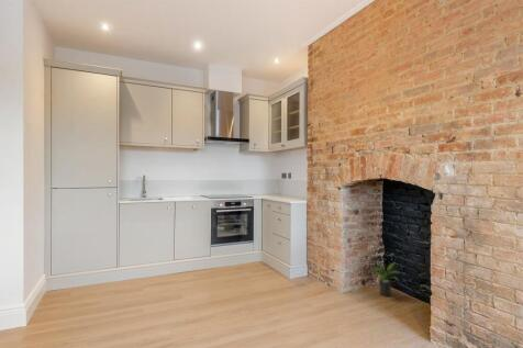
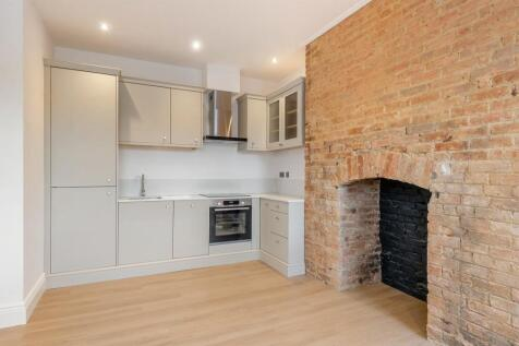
- potted plant [370,260,401,298]
